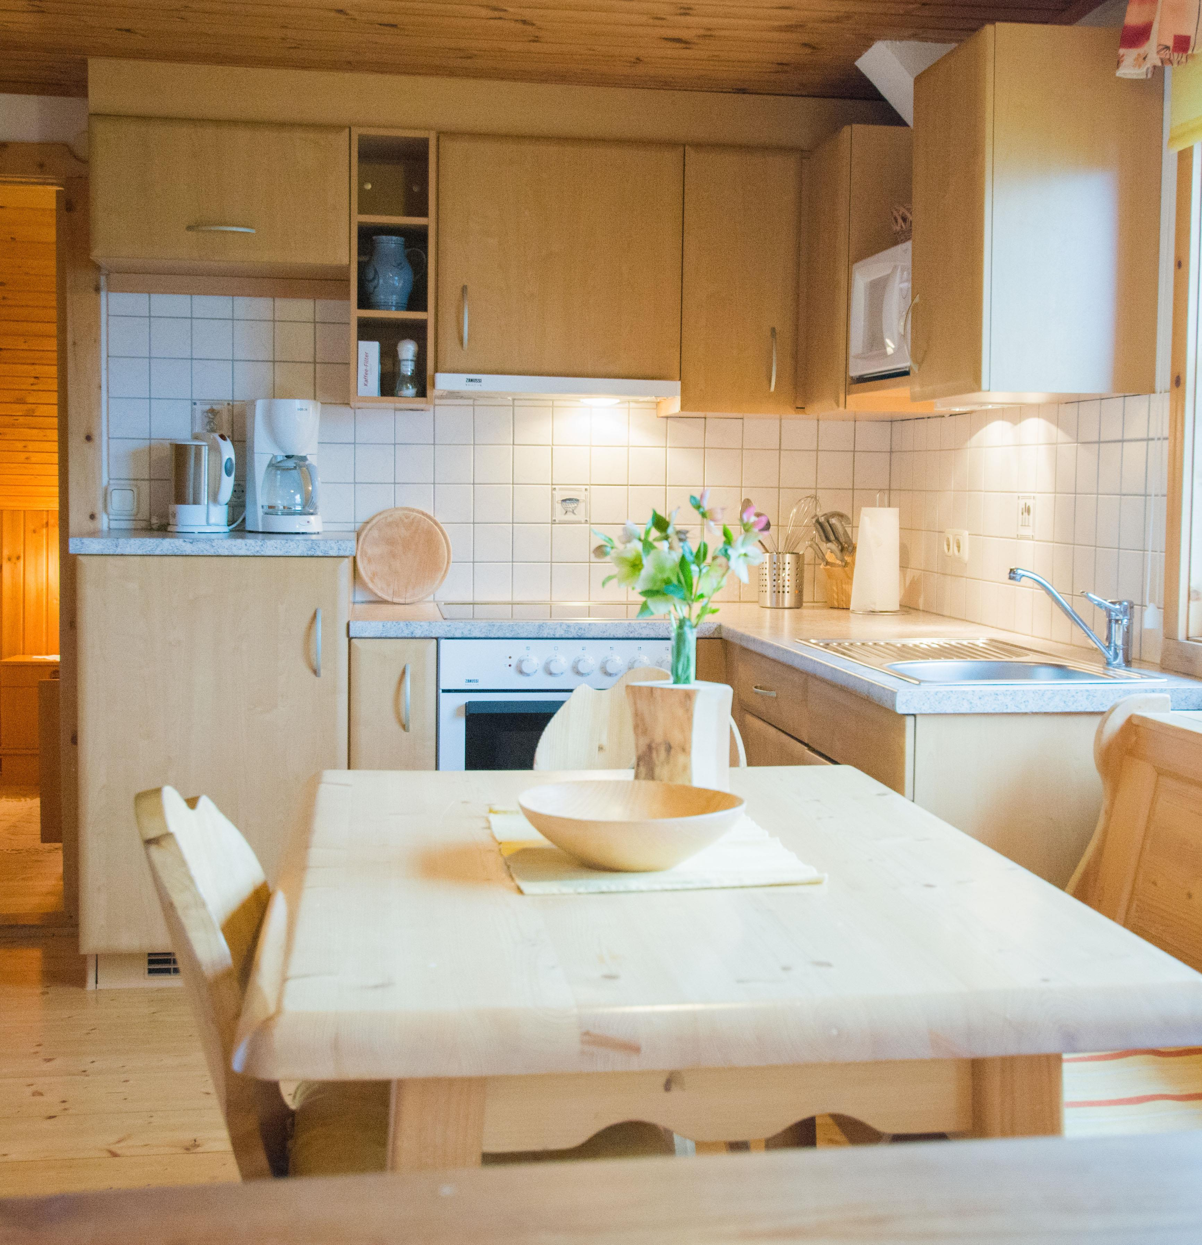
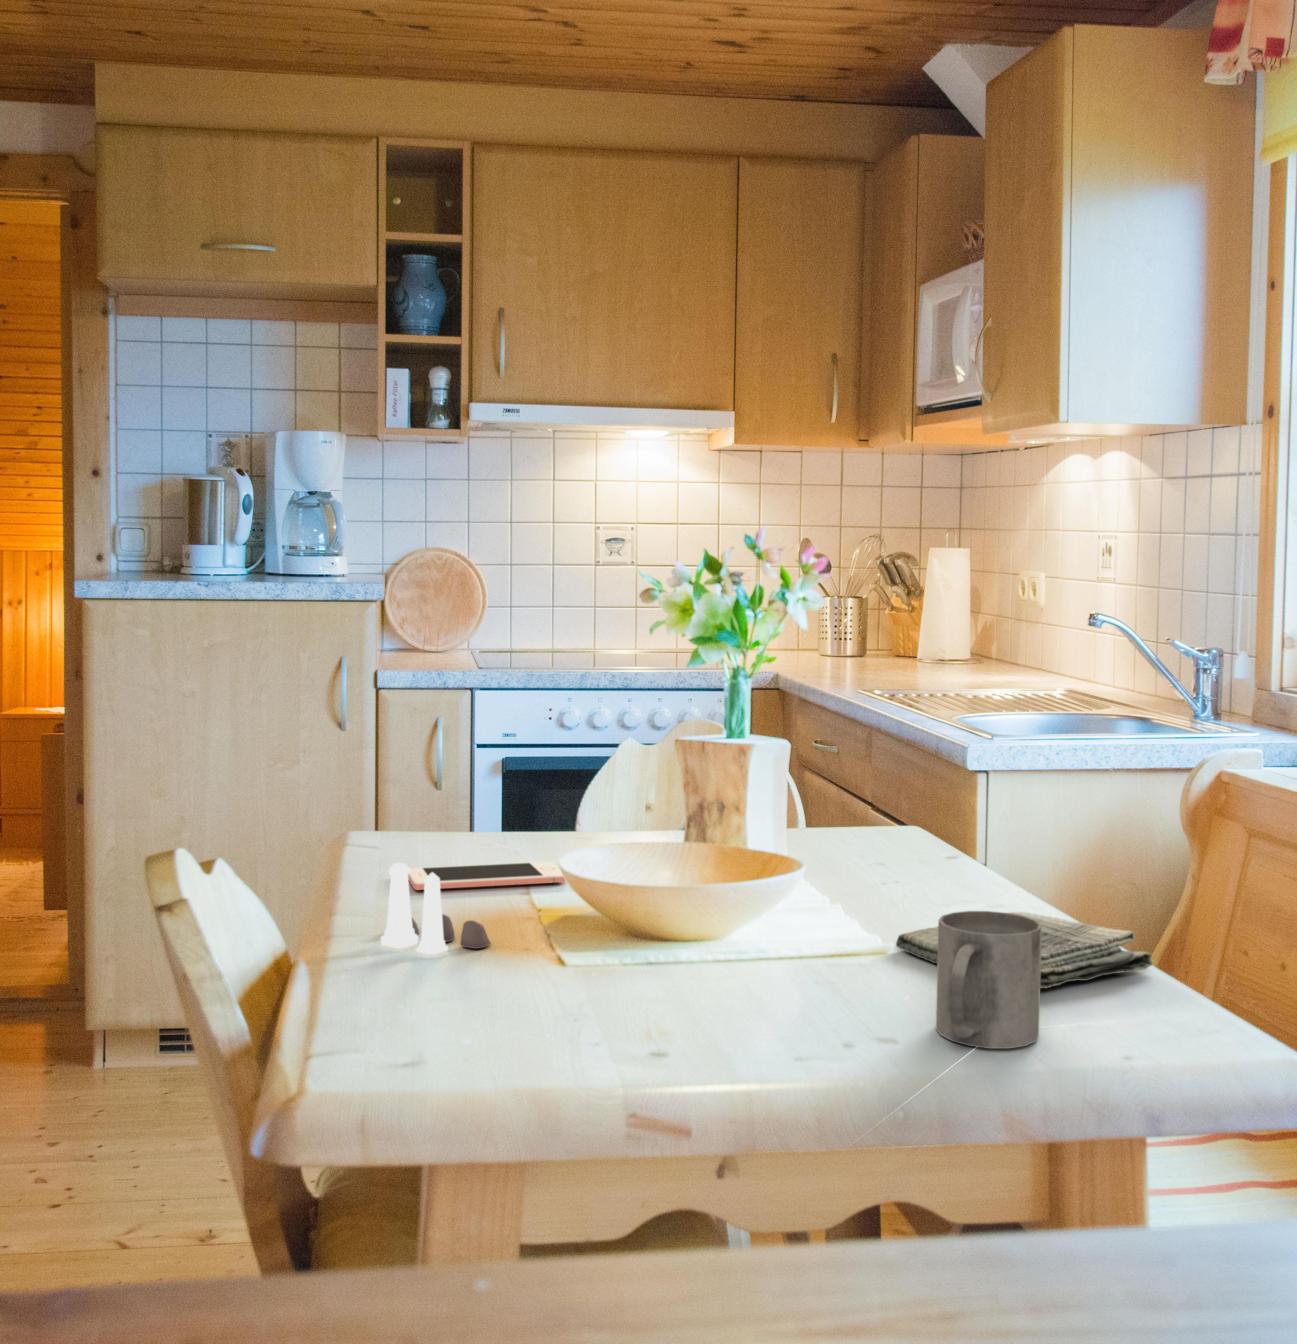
+ dish towel [895,912,1153,989]
+ mug [936,911,1041,1049]
+ salt and pepper shaker set [380,863,492,955]
+ cell phone [408,862,566,890]
